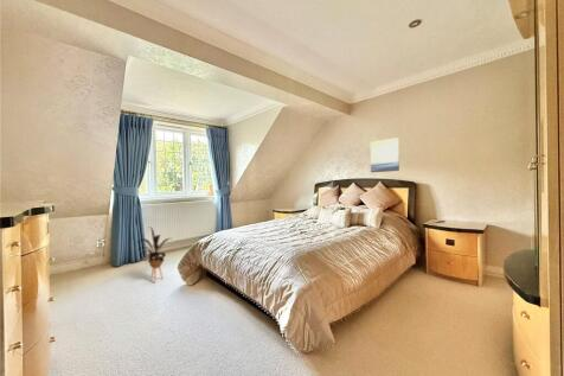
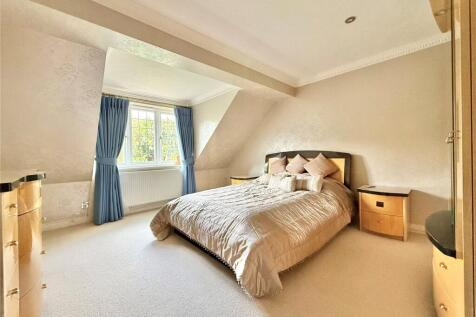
- house plant [134,227,172,283]
- wall art [370,136,400,173]
